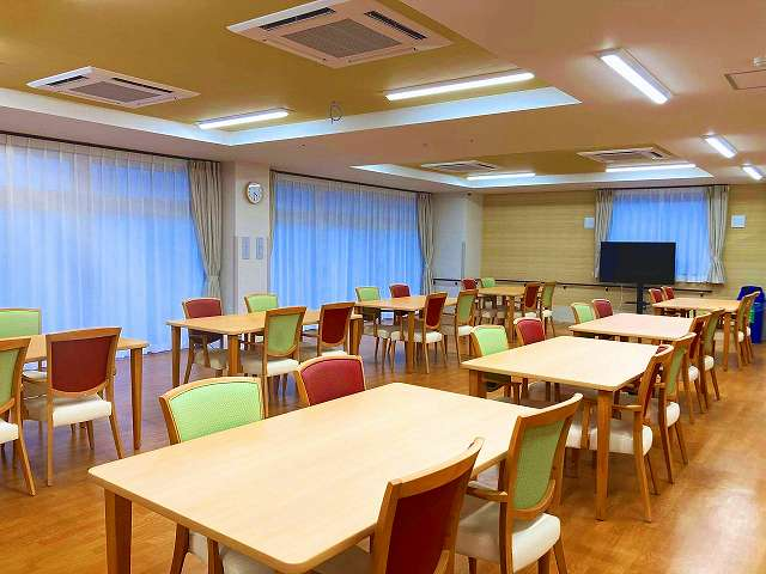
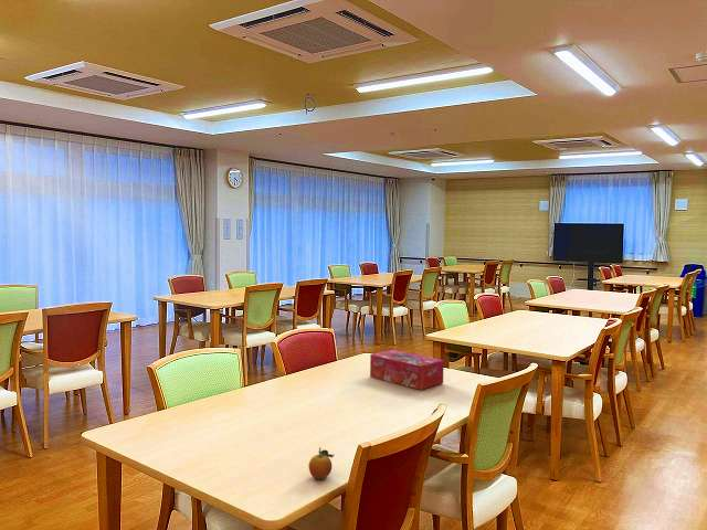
+ tissue box [369,349,445,391]
+ fruit [307,446,336,480]
